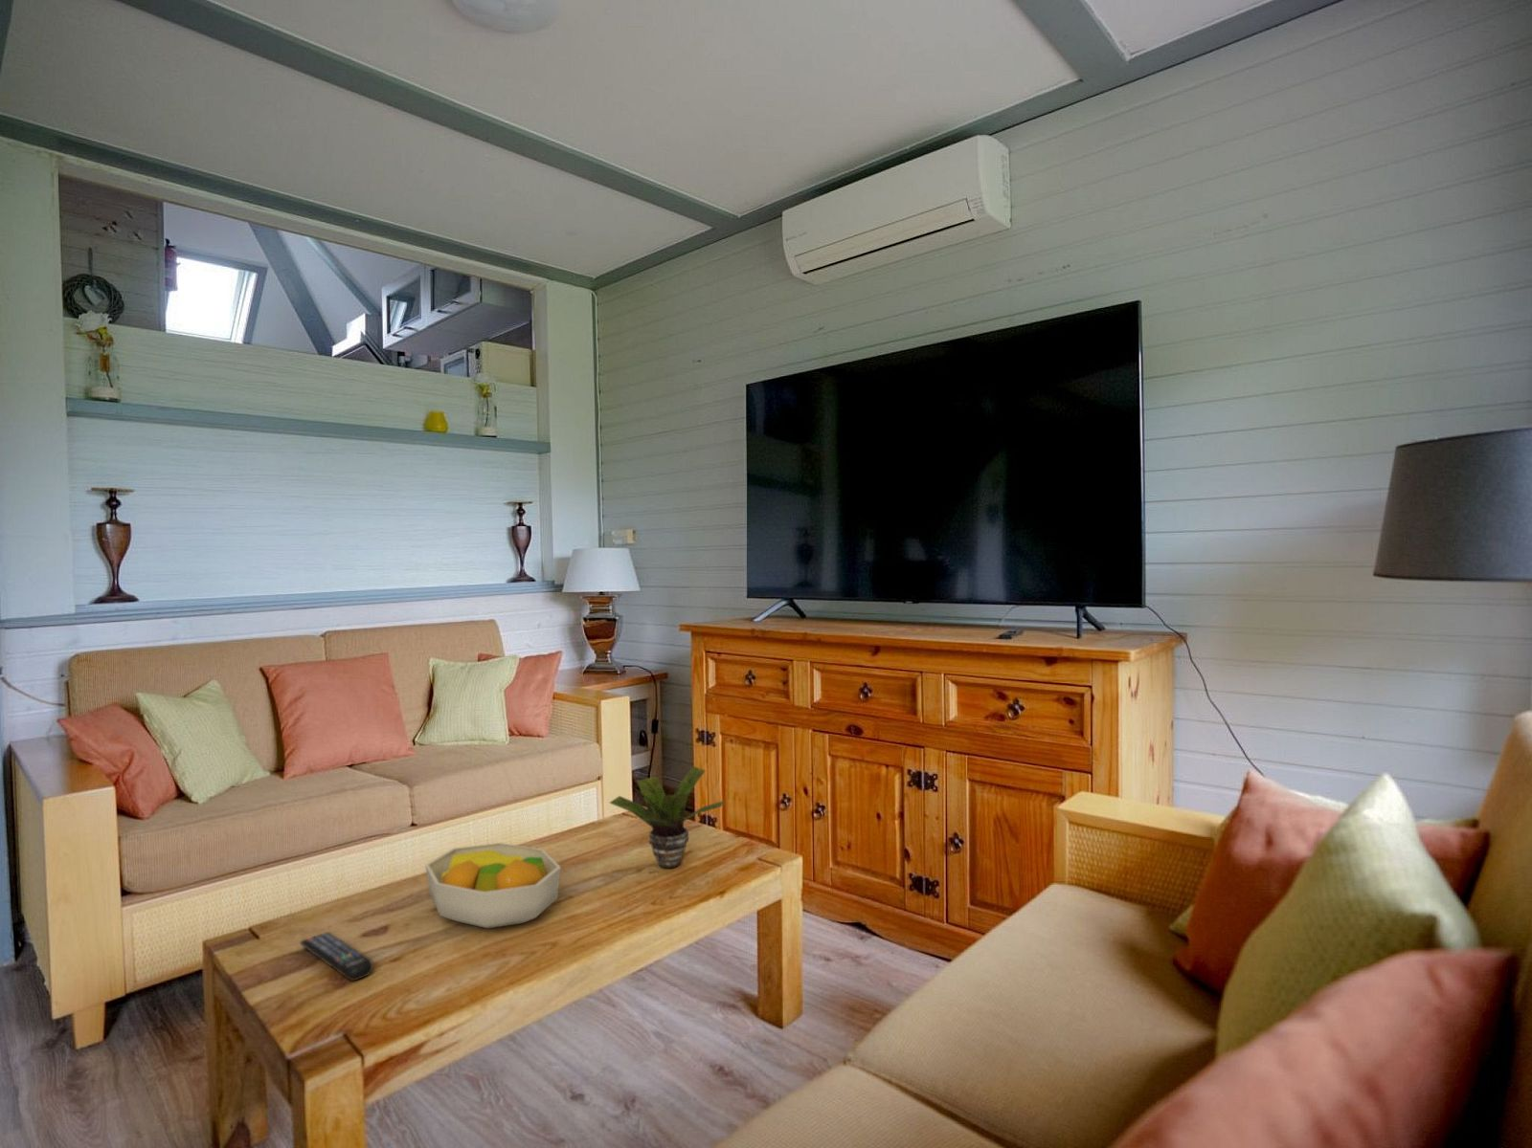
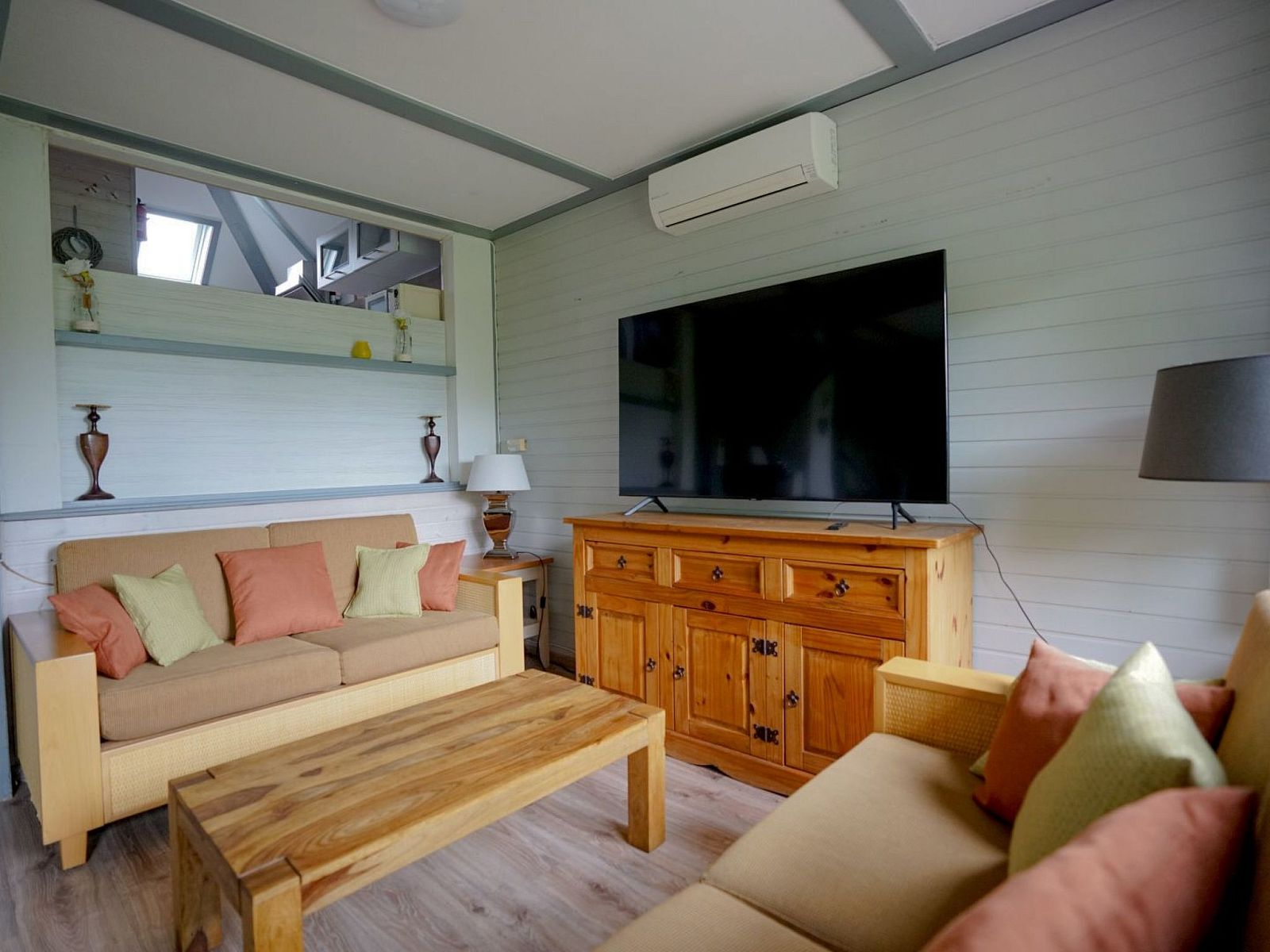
- potted plant [608,766,727,869]
- fruit bowl [425,842,562,930]
- remote control [299,931,374,982]
